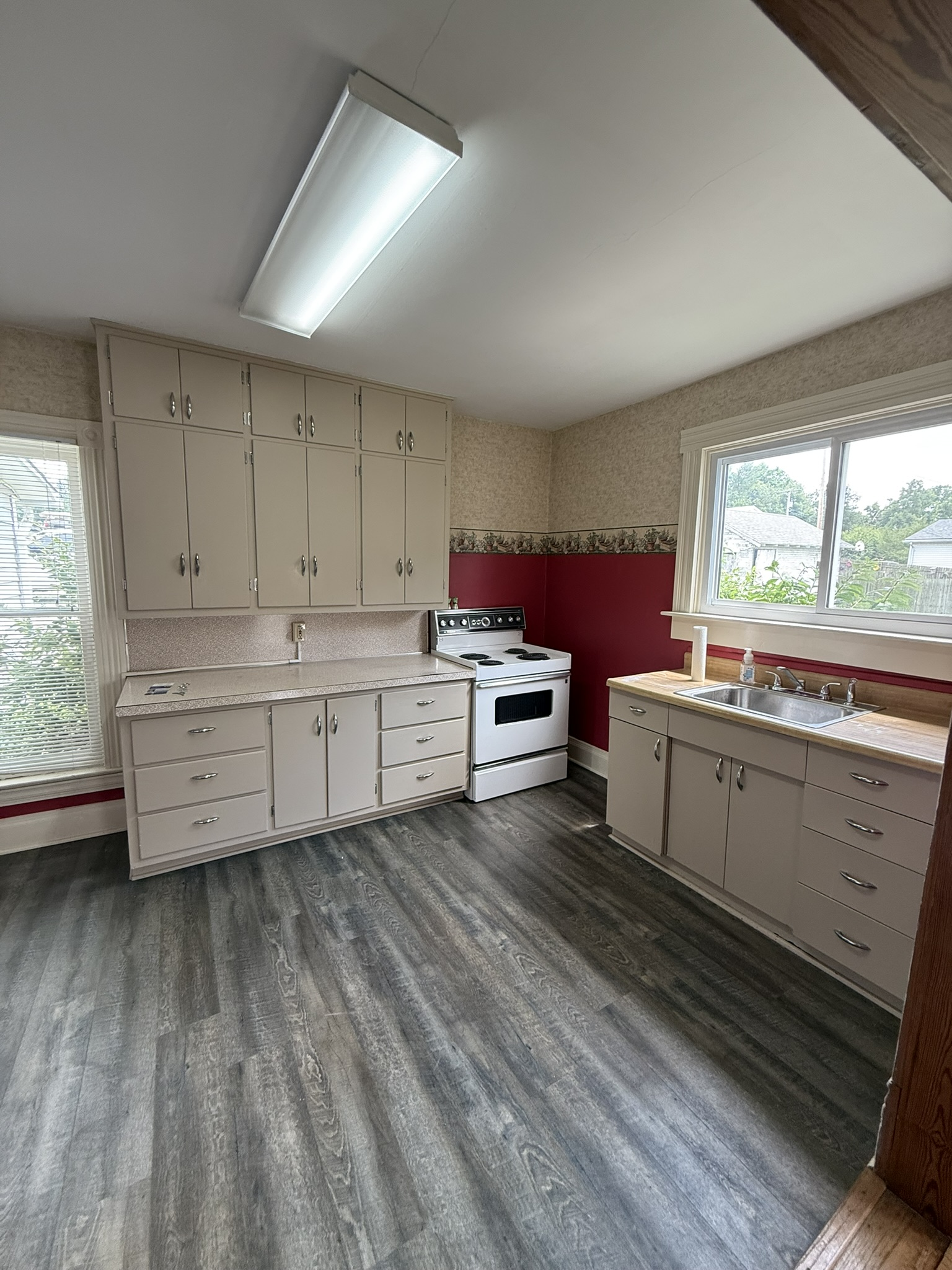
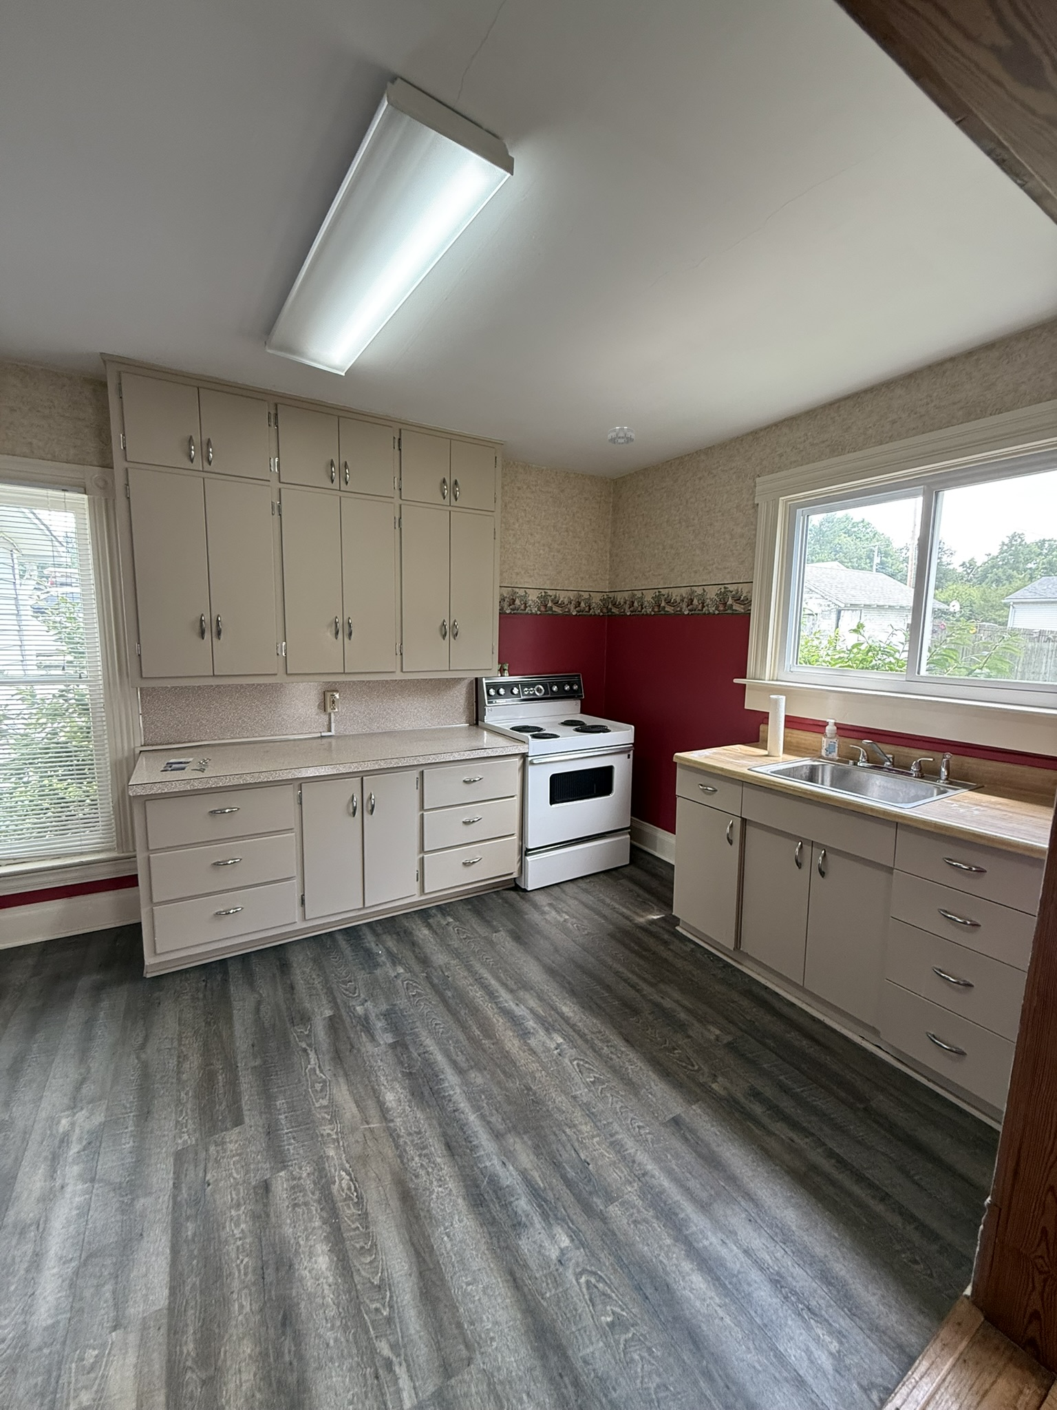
+ smoke detector [607,426,635,445]
